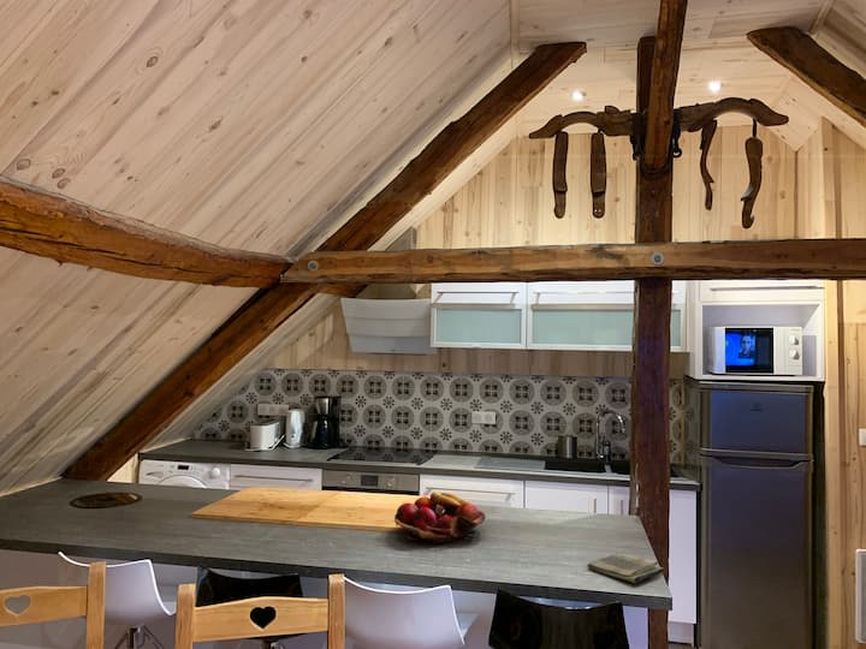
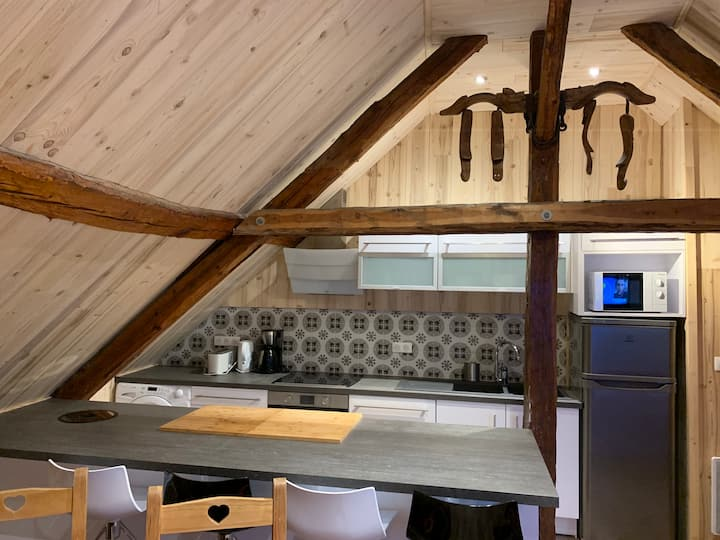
- dish towel [586,553,665,584]
- fruit basket [393,490,486,543]
